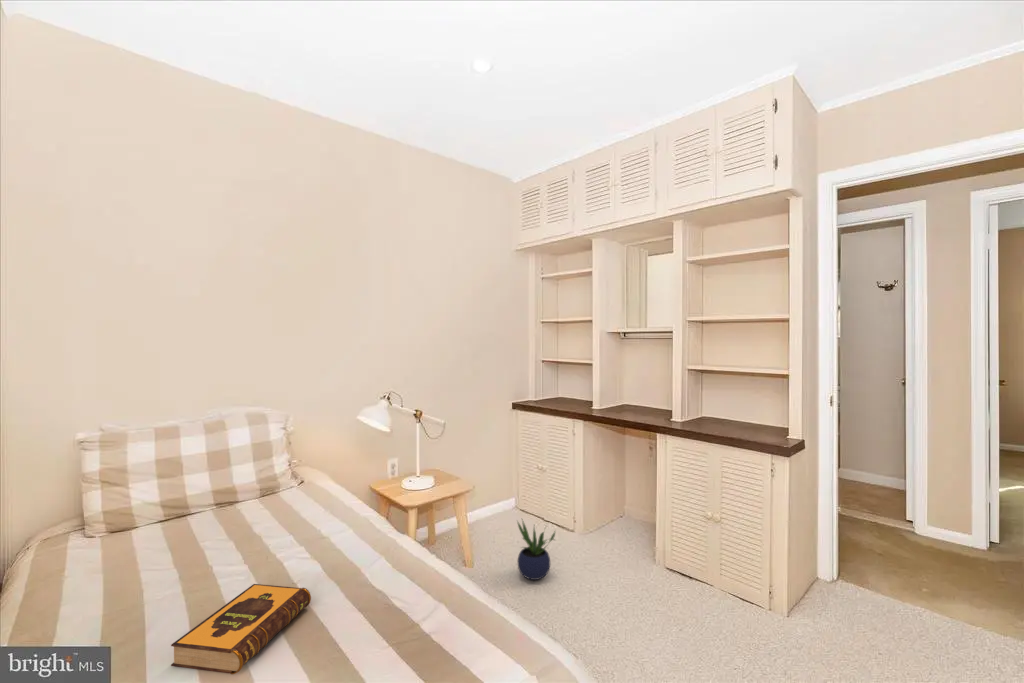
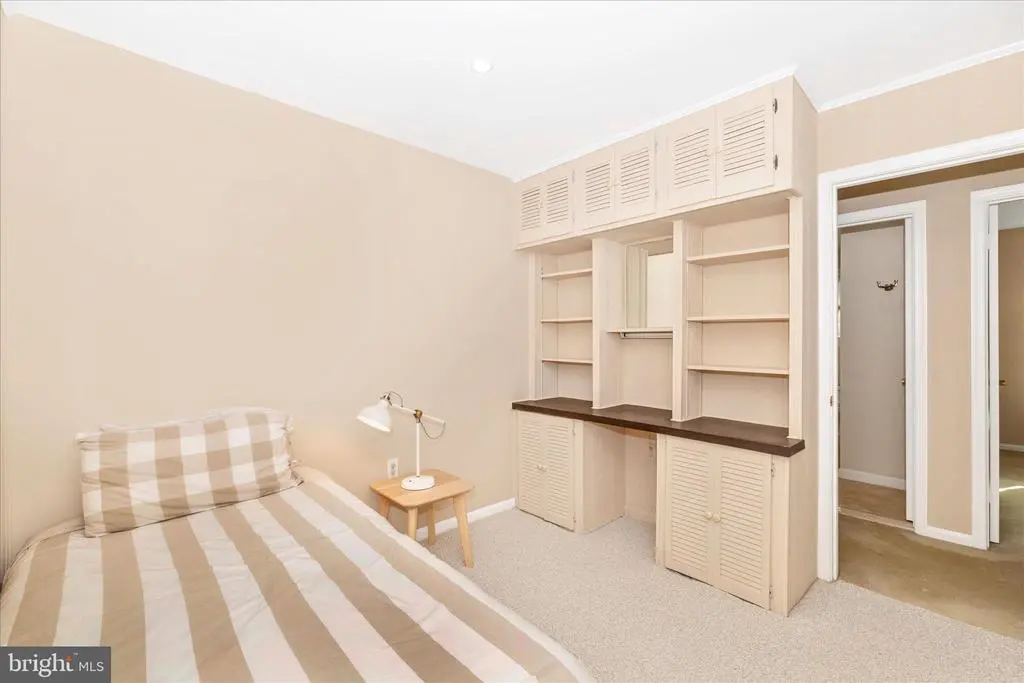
- hardback book [170,583,312,675]
- potted plant [516,519,557,581]
